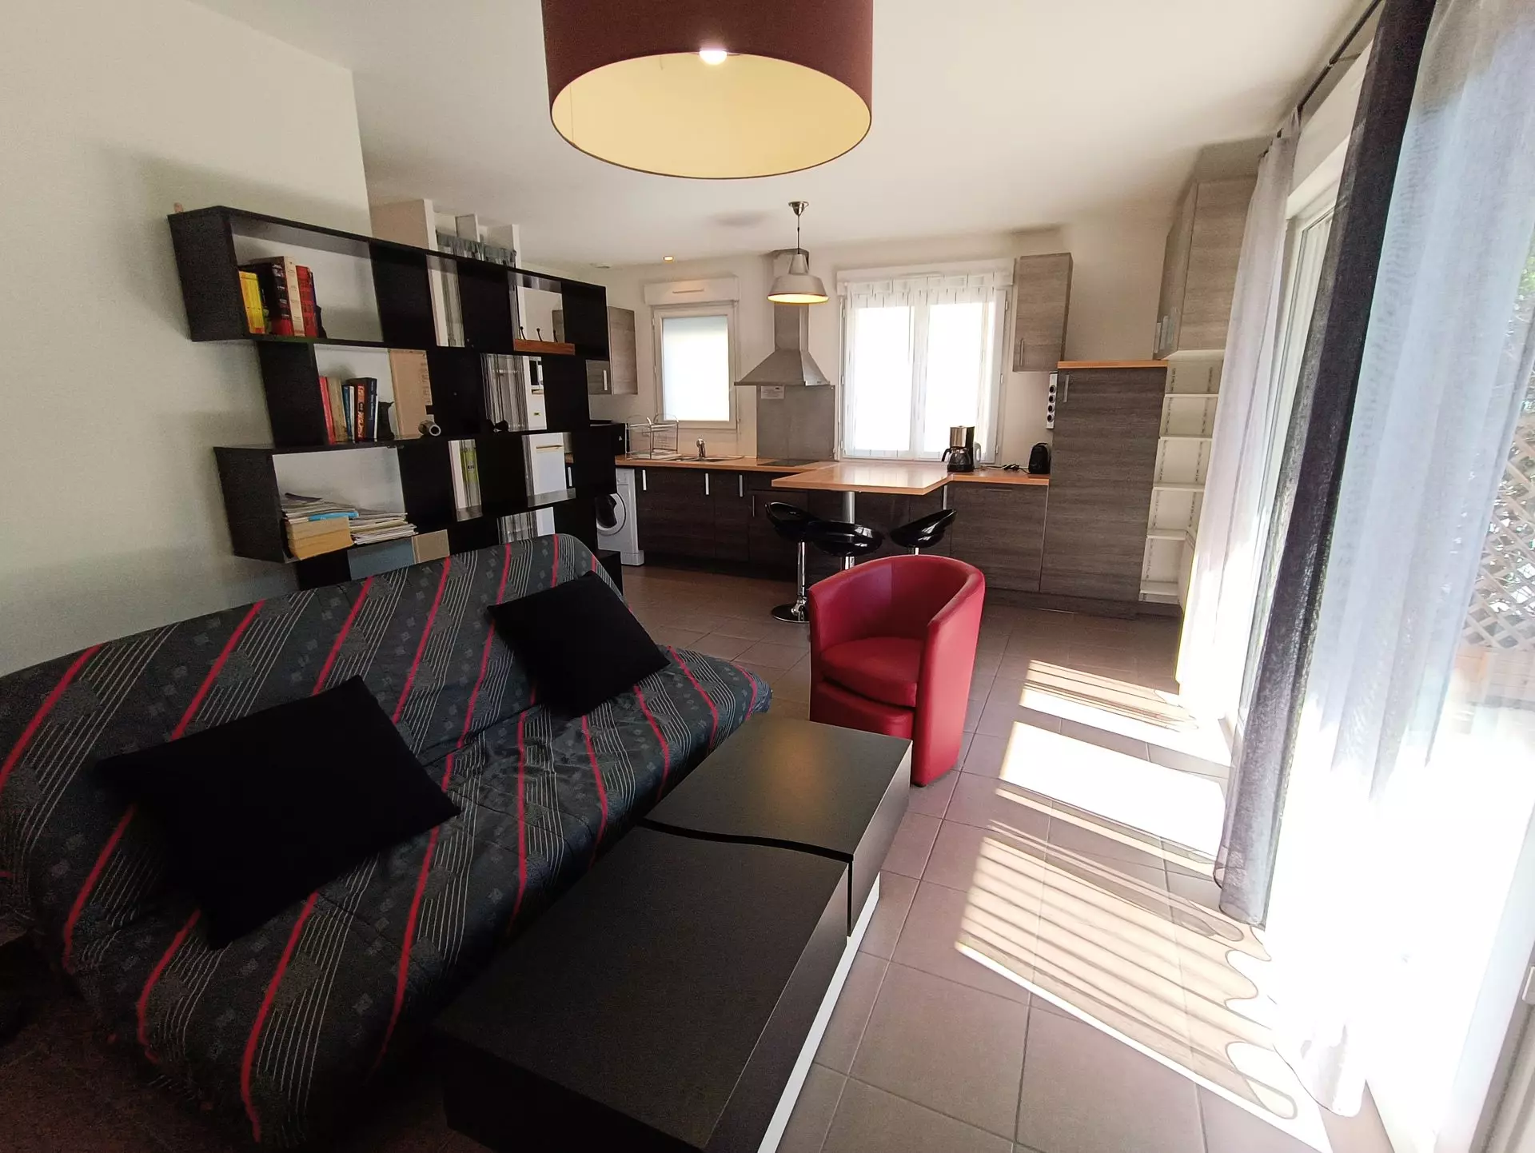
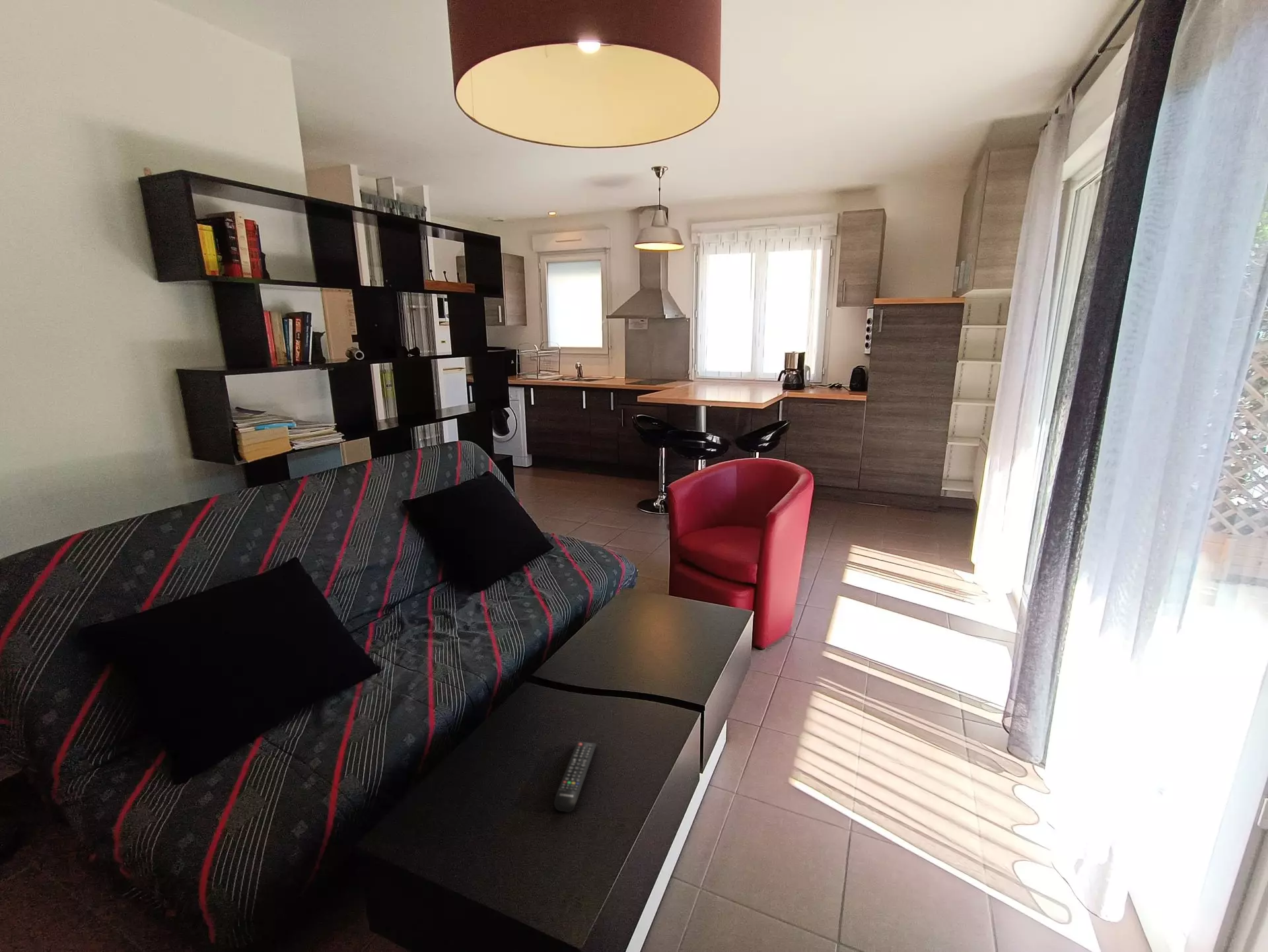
+ remote control [553,741,597,813]
